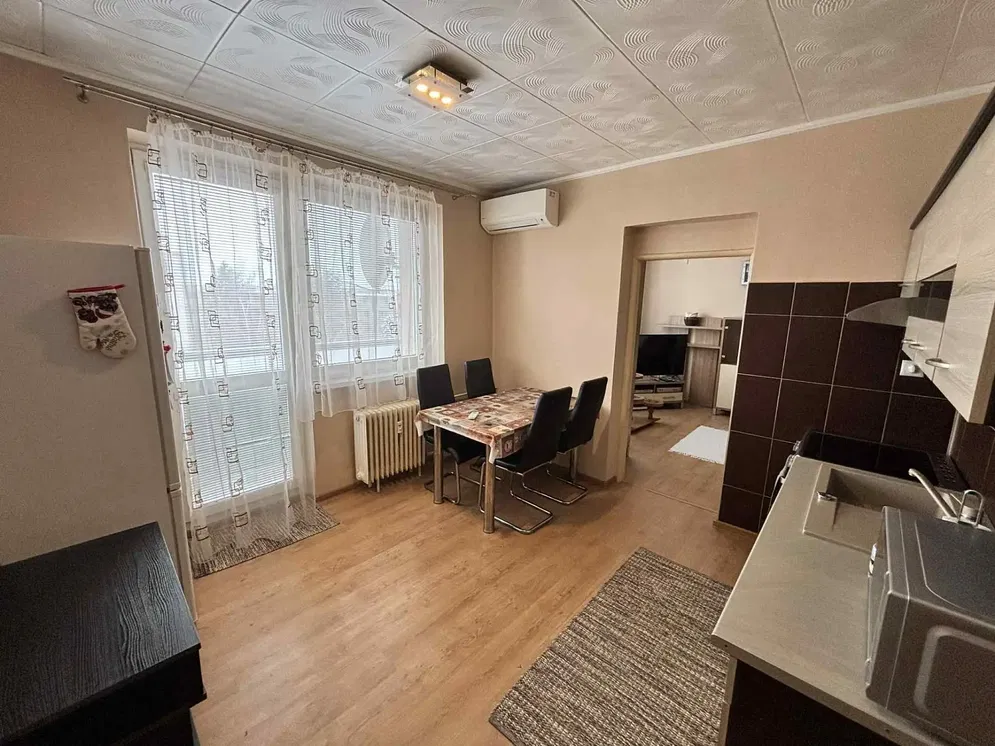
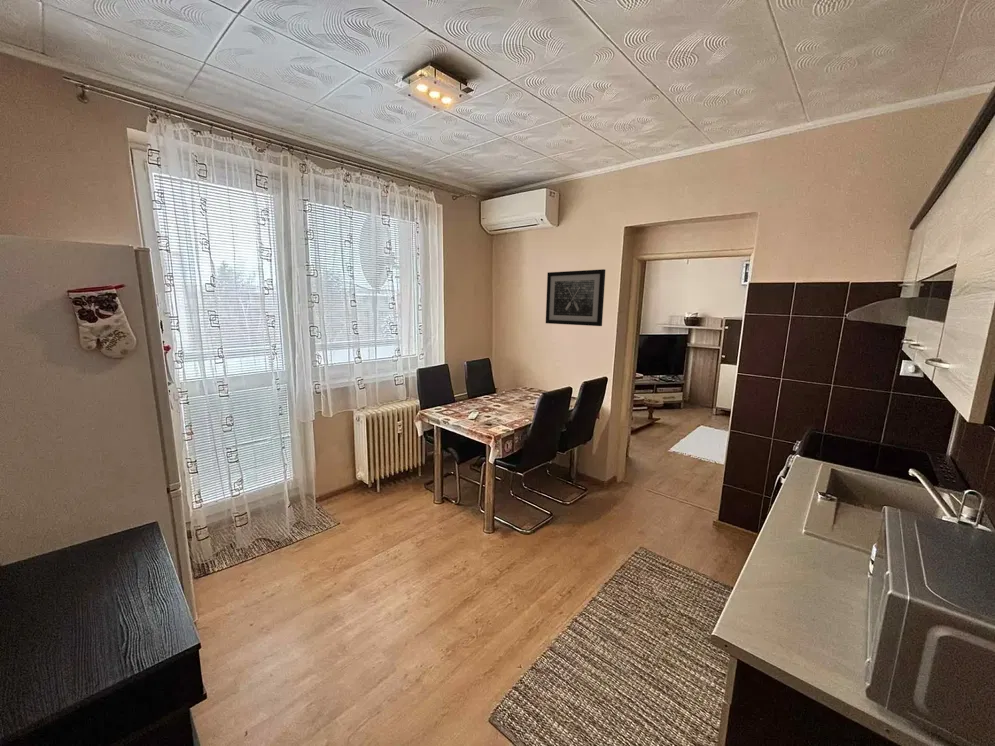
+ wall art [545,268,606,327]
